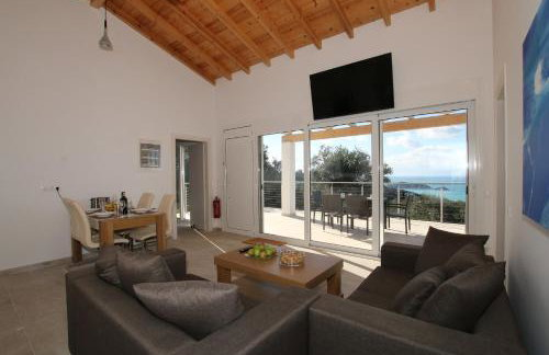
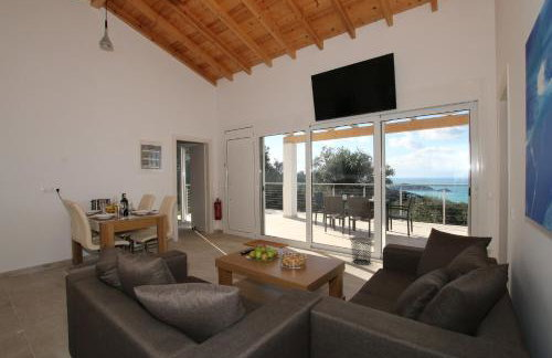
+ waste bin [350,236,373,266]
